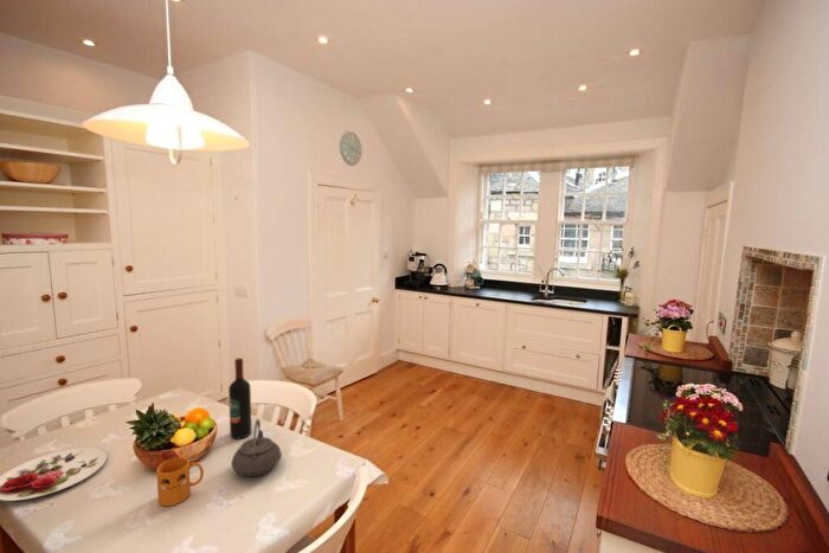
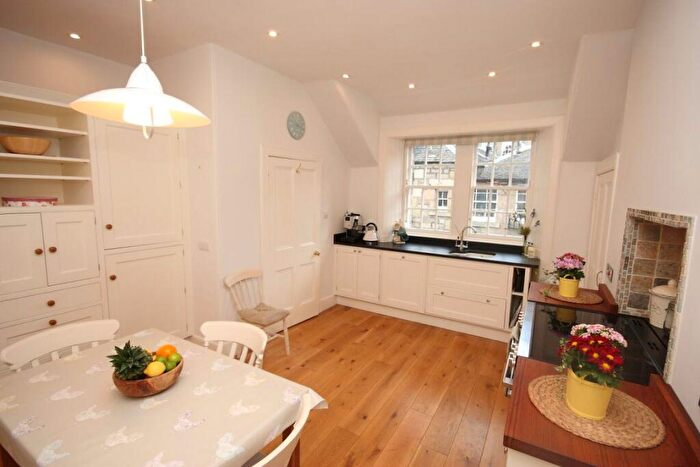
- mug [155,456,205,507]
- wine bottle [227,358,252,441]
- teapot [230,418,283,478]
- plate [0,446,108,502]
